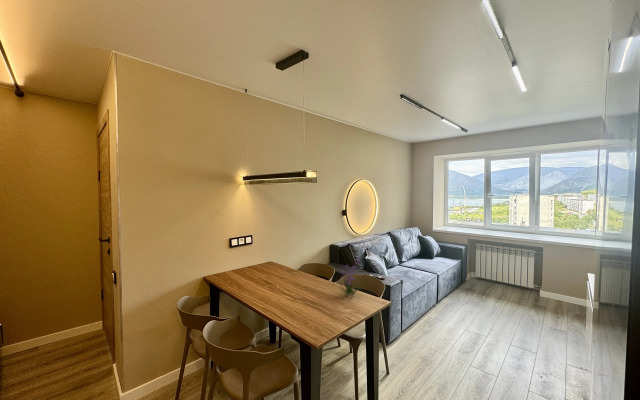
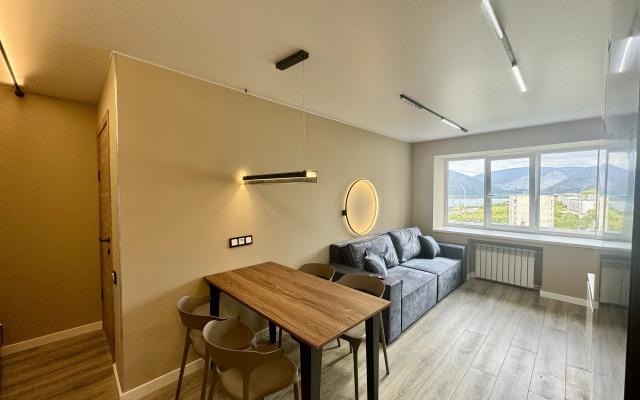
- plant [337,256,364,297]
